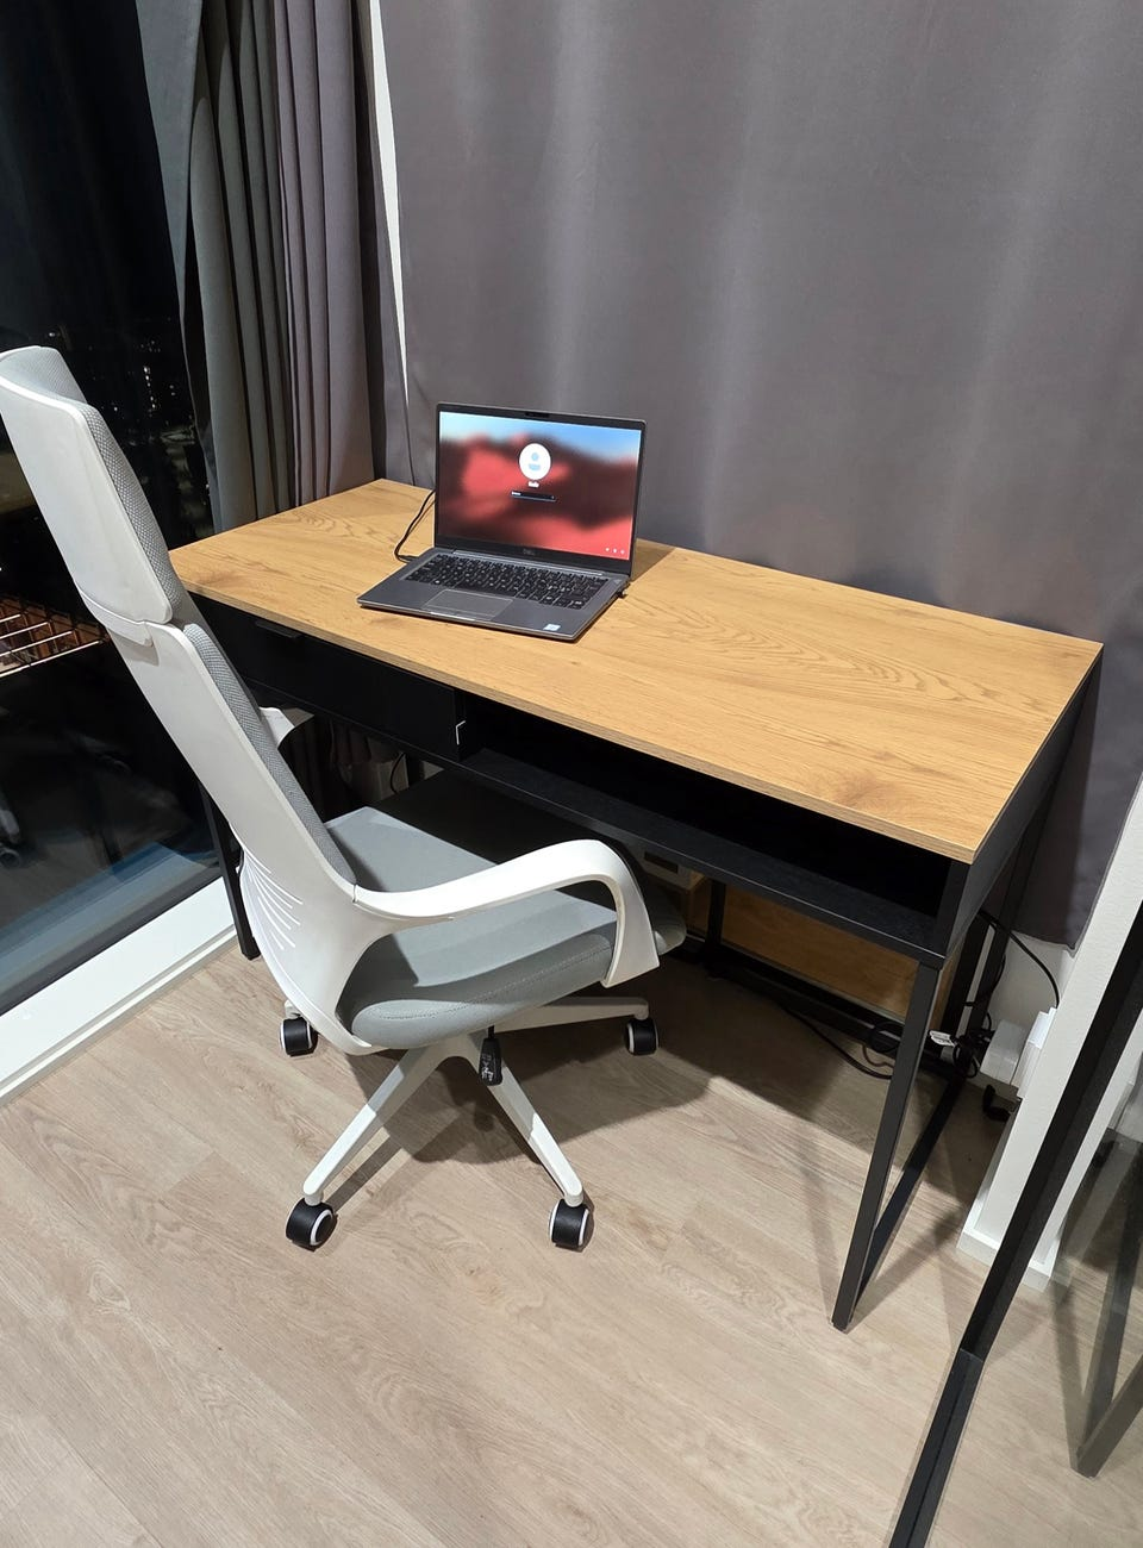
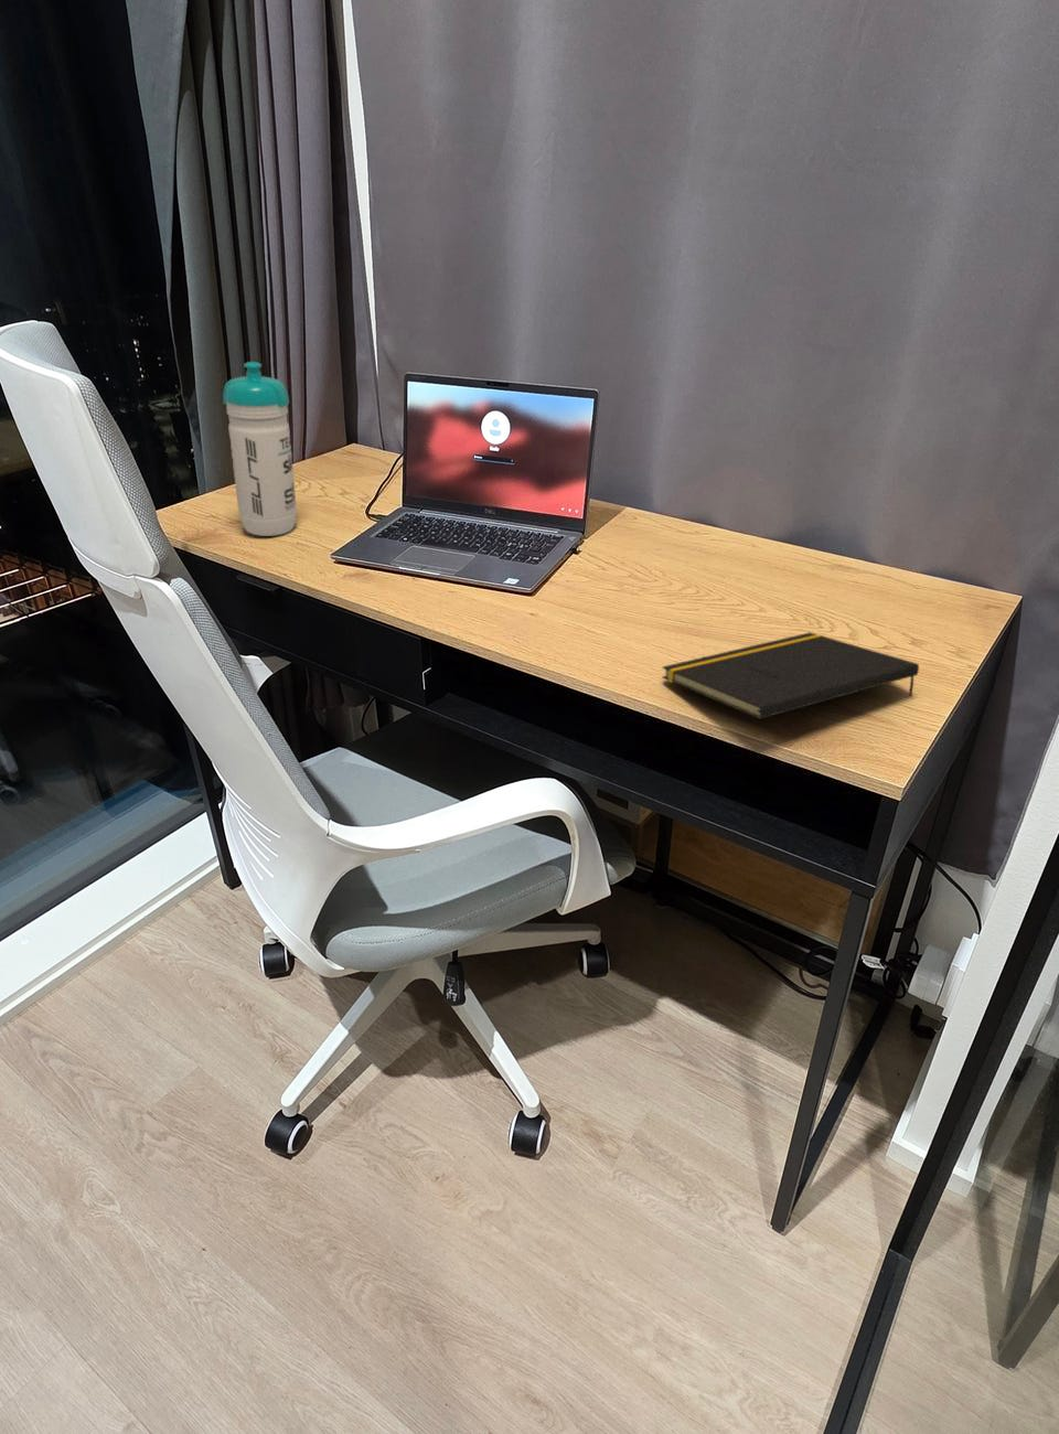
+ water bottle [222,361,297,538]
+ notepad [660,631,920,720]
